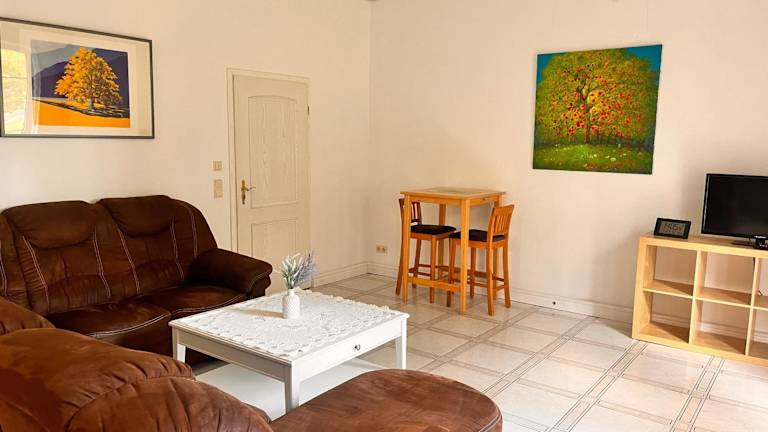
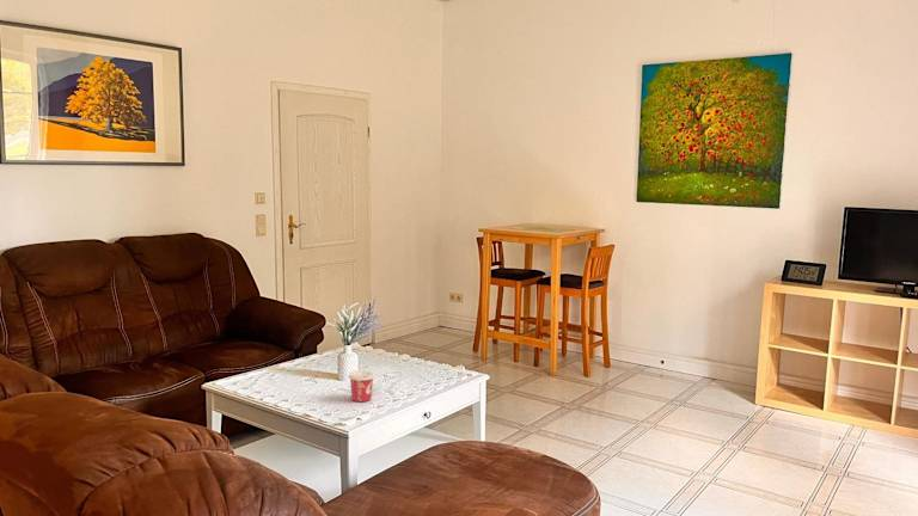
+ cup [347,370,377,403]
